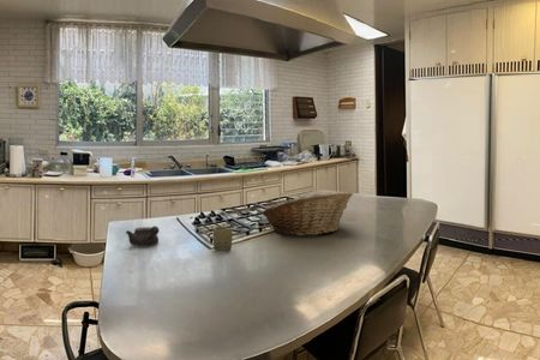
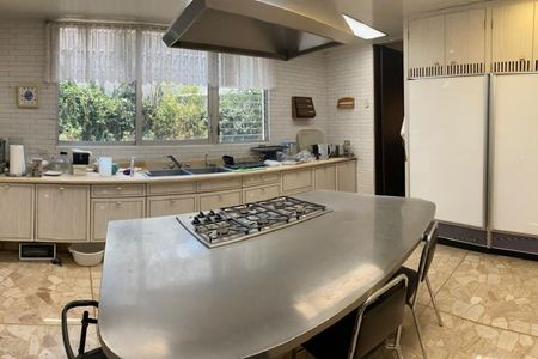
- fruit basket [262,191,354,236]
- teapot [125,226,160,248]
- cup [211,226,233,253]
